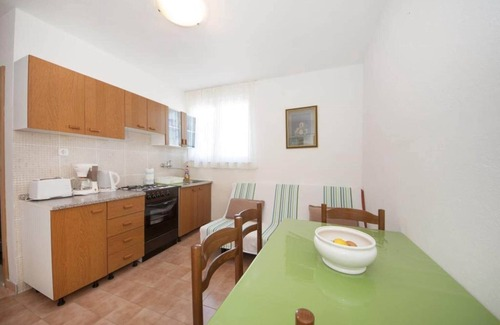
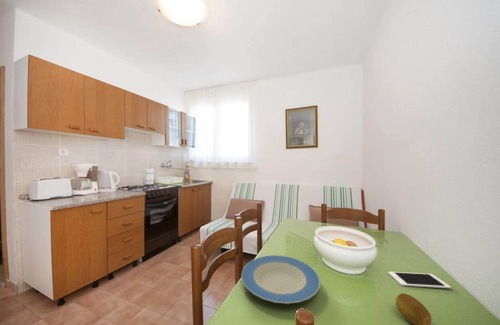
+ cell phone [387,271,452,290]
+ plate [240,254,321,305]
+ fruit [395,293,432,325]
